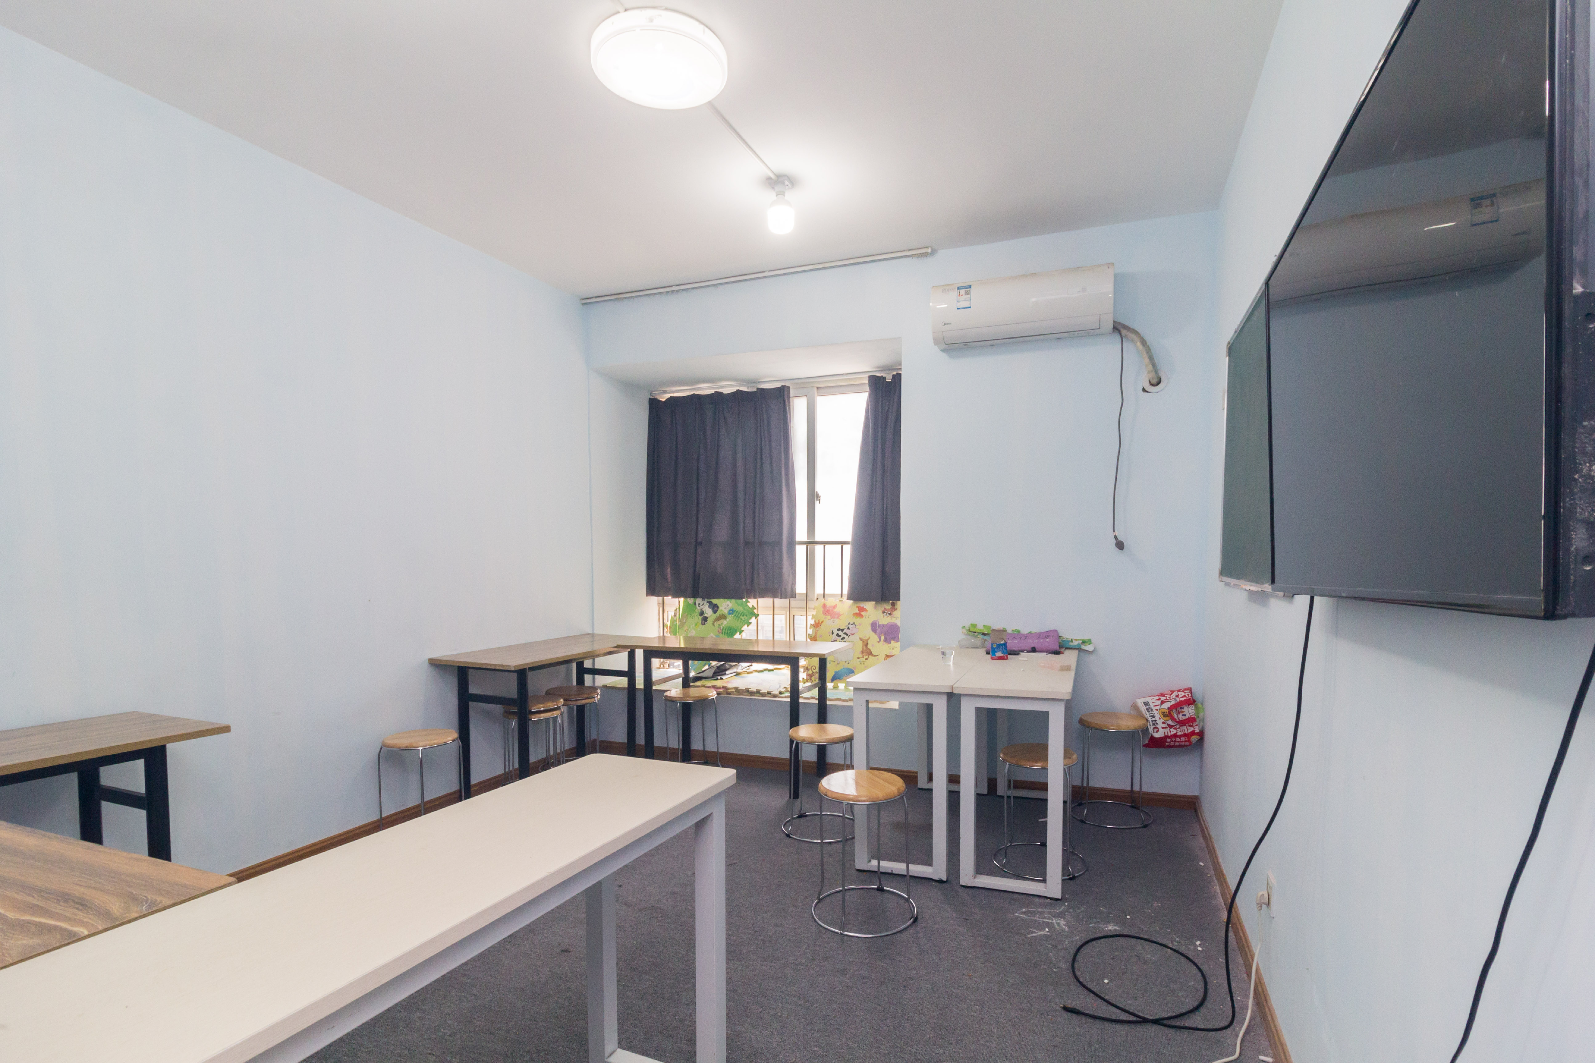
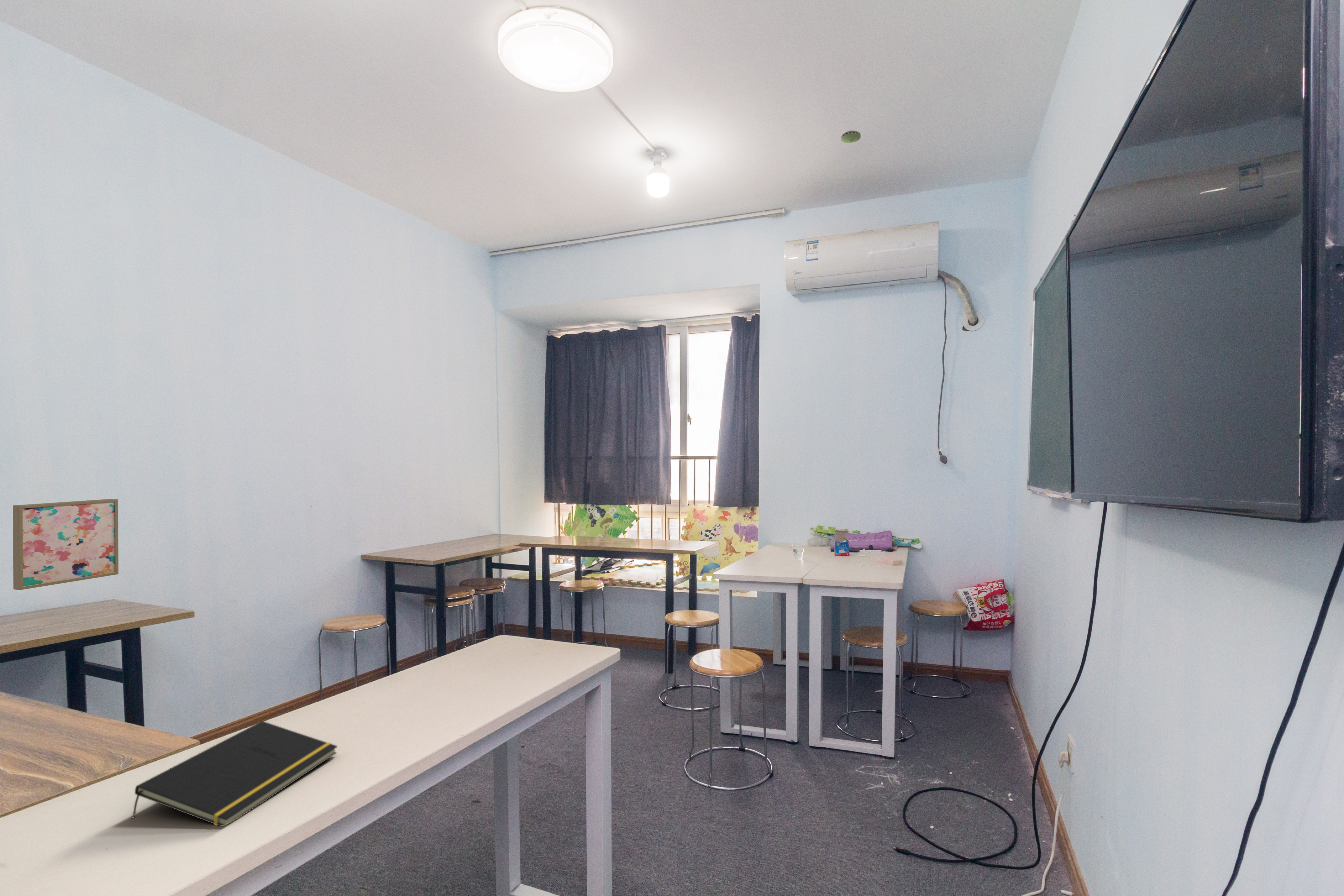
+ smoke detector [841,130,861,143]
+ wall art [12,498,119,591]
+ notepad [131,720,338,826]
